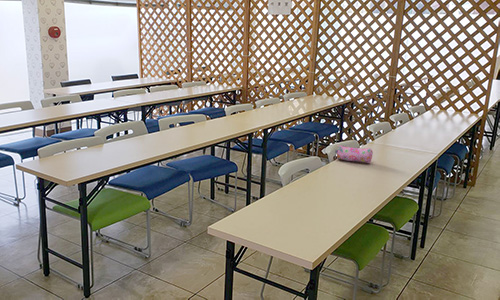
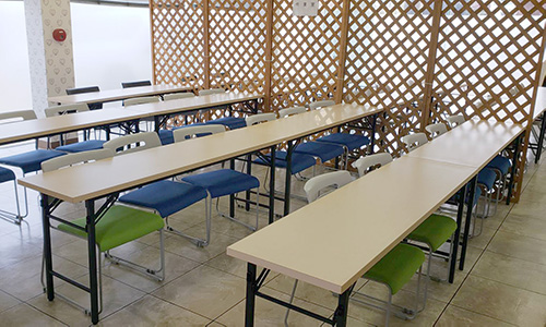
- pencil case [334,144,374,164]
